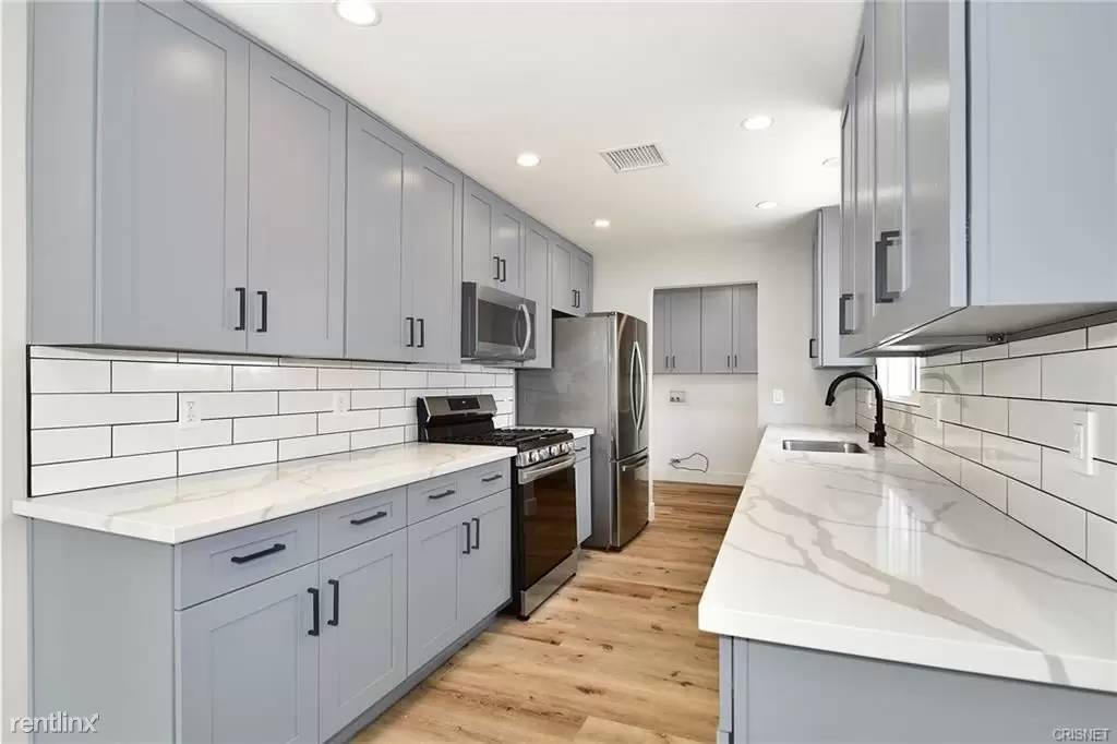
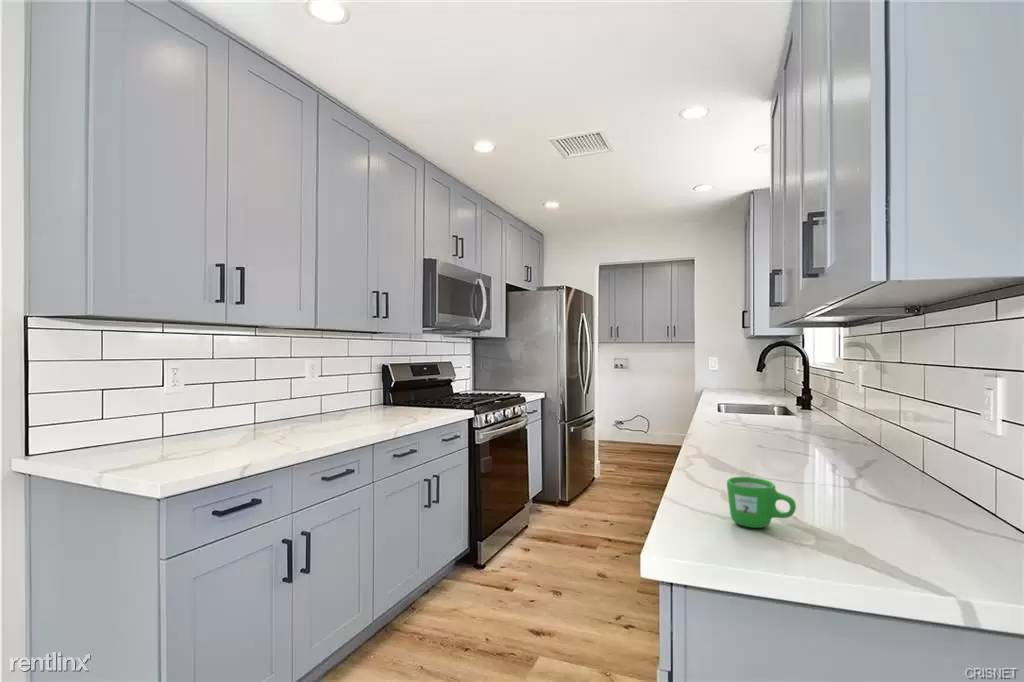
+ mug [726,476,797,529]
